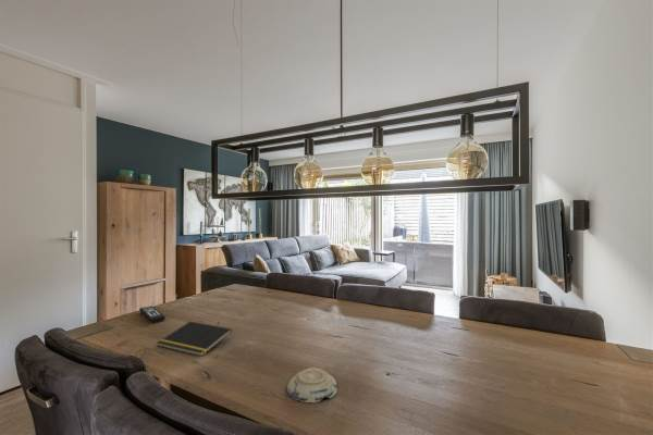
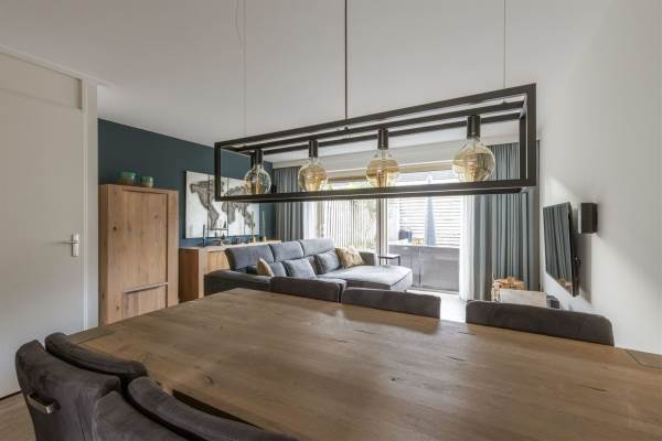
- decorative bowl [286,366,338,405]
- remote control [138,304,167,324]
- notepad [156,321,233,357]
